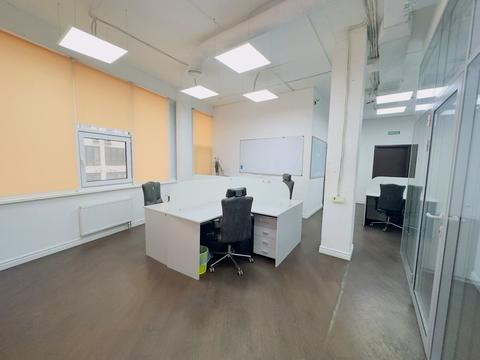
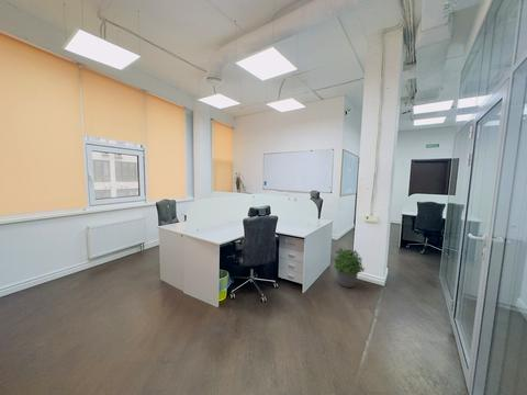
+ potted plant [333,247,366,289]
